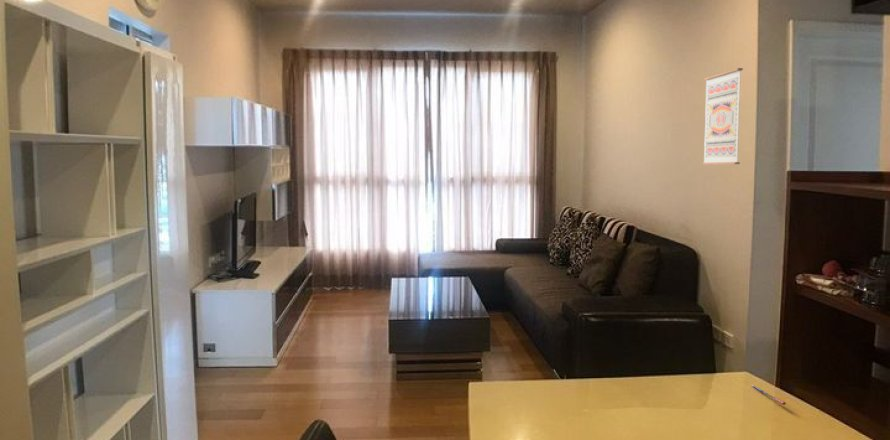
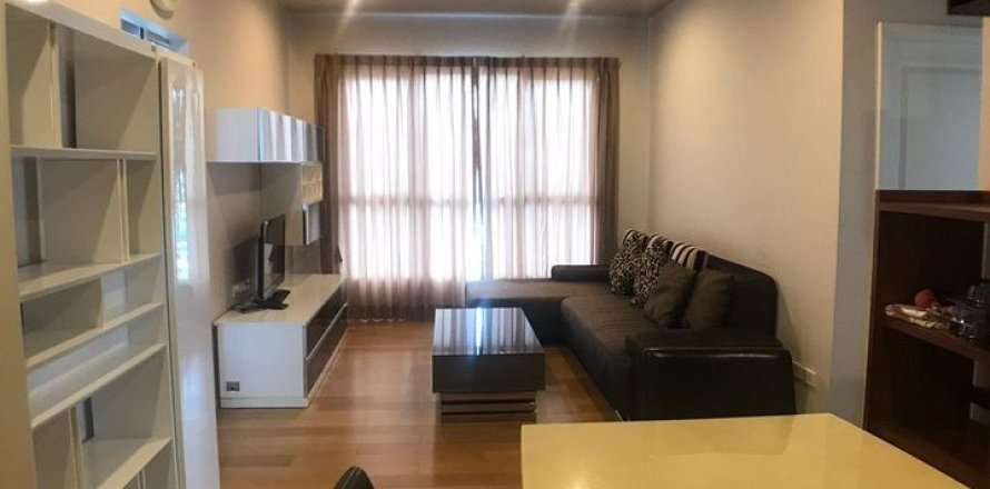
- pen [751,384,787,406]
- wall art [701,67,744,165]
